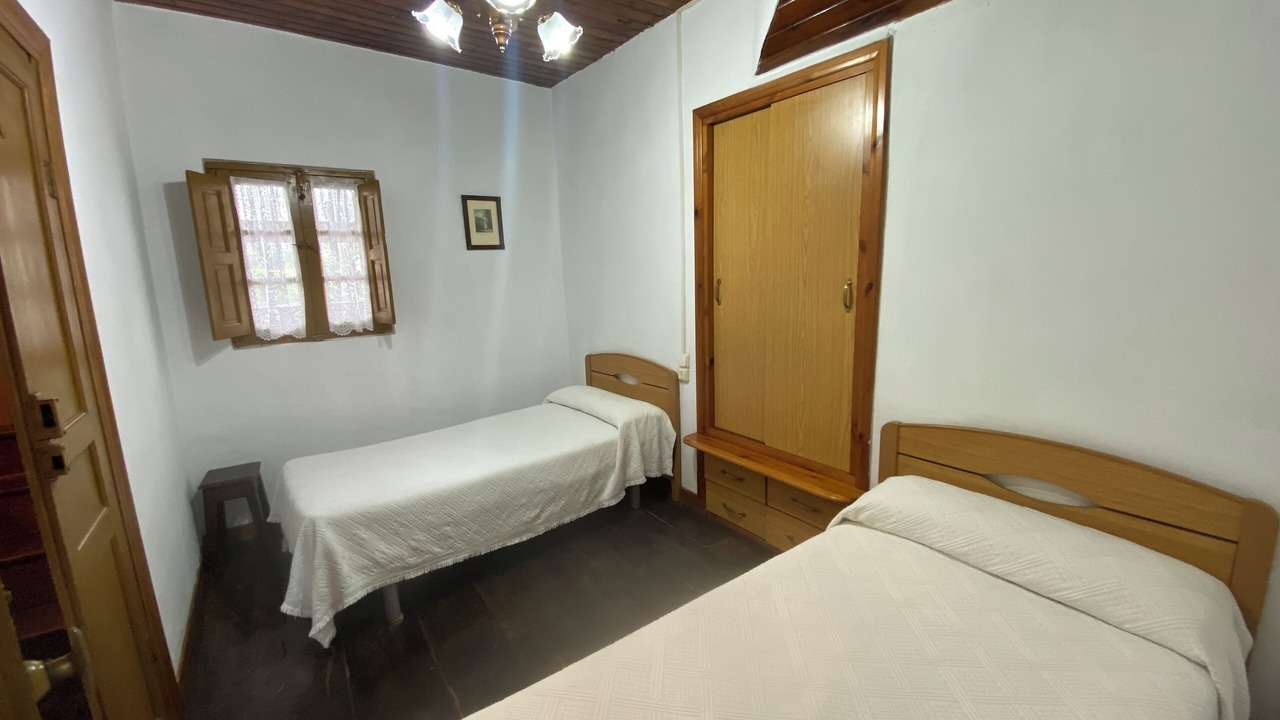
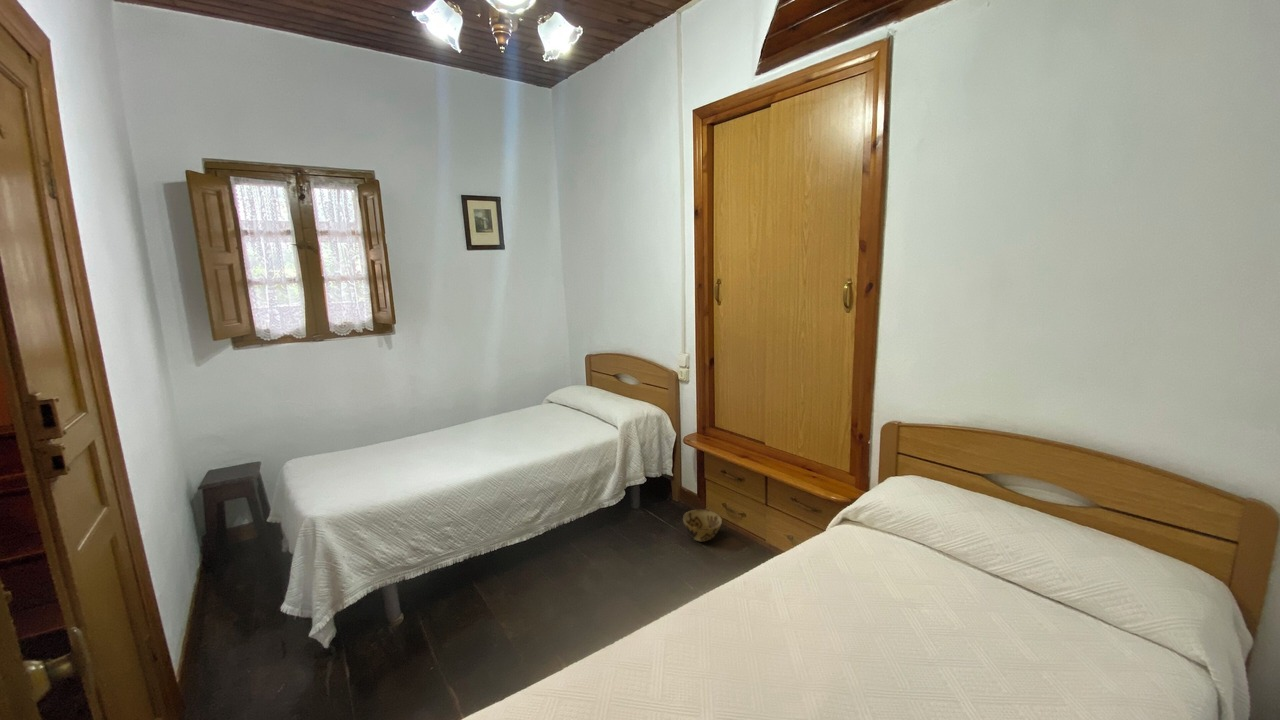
+ woven basket [682,509,723,543]
